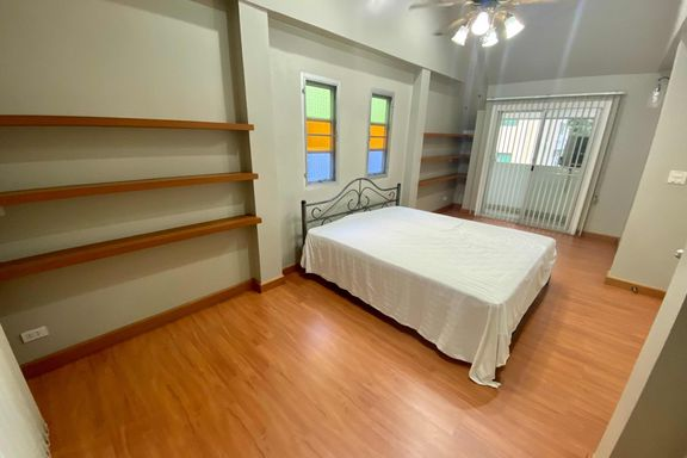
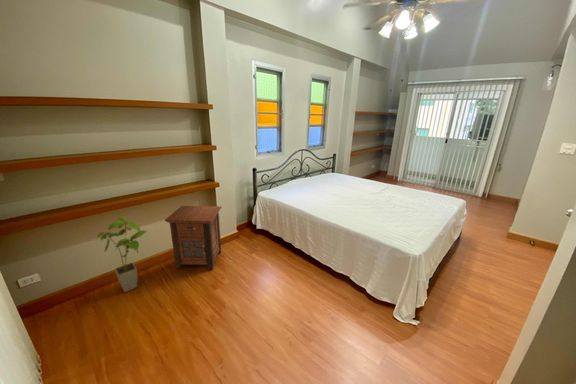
+ nightstand [164,205,223,271]
+ house plant [96,216,149,293]
